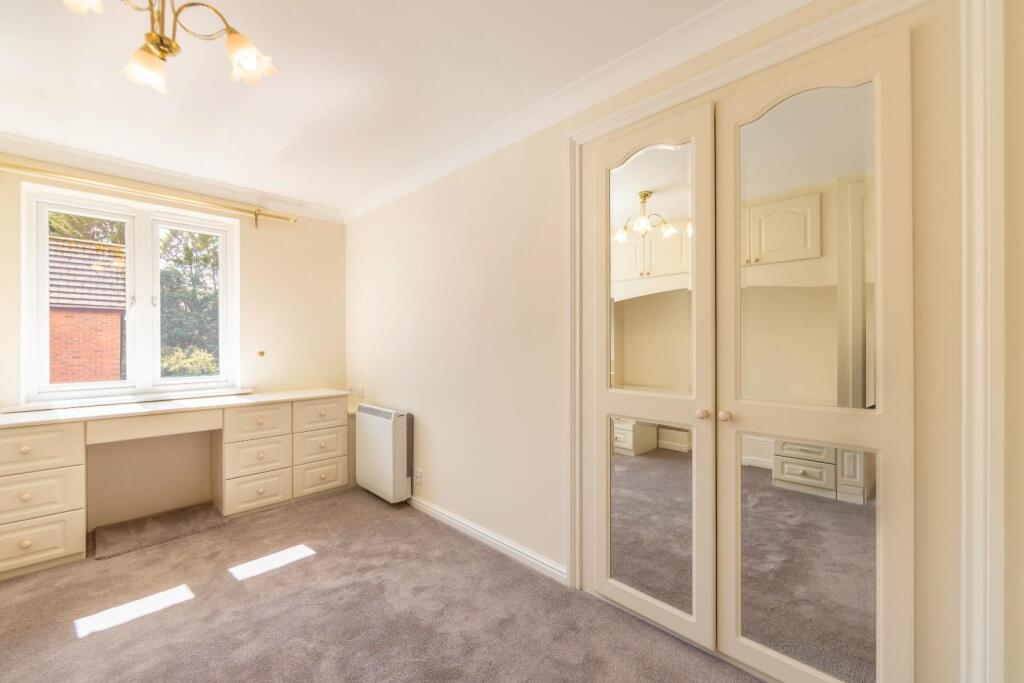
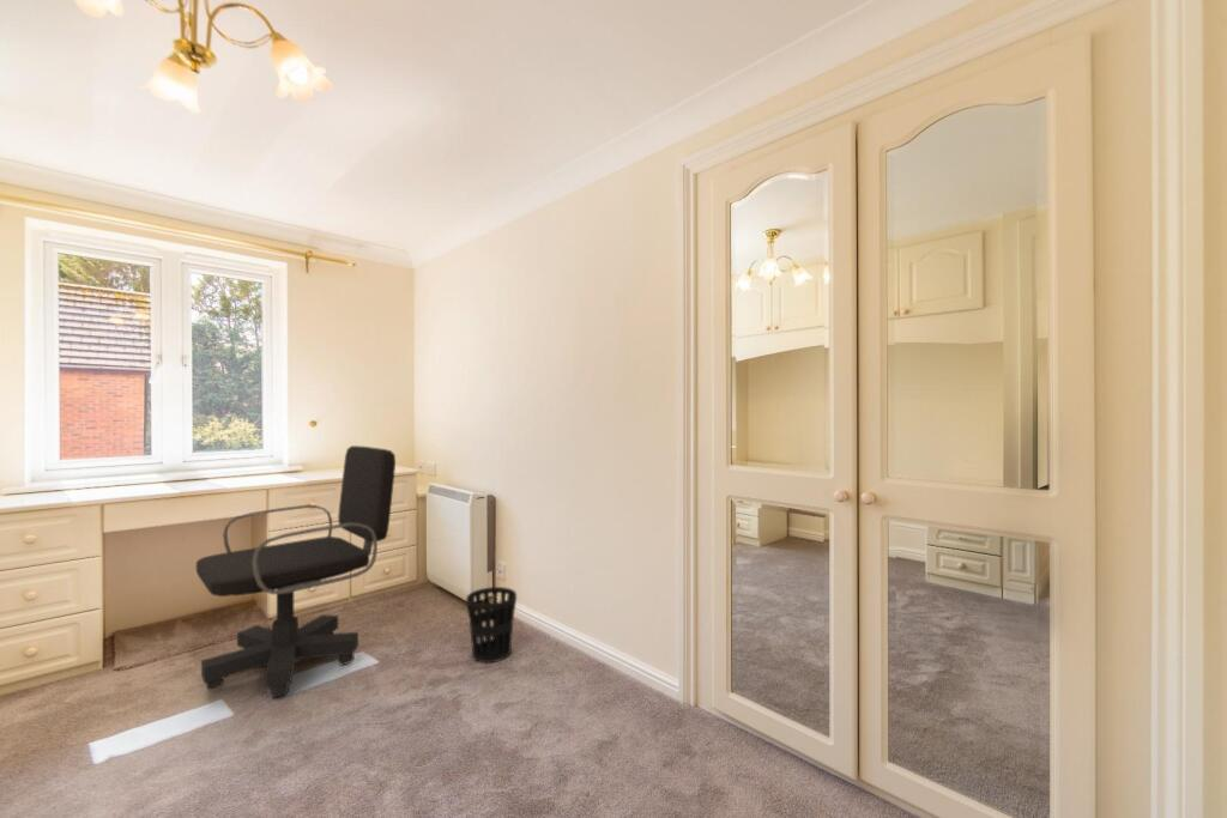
+ office chair [195,444,397,699]
+ wastebasket [465,586,518,664]
